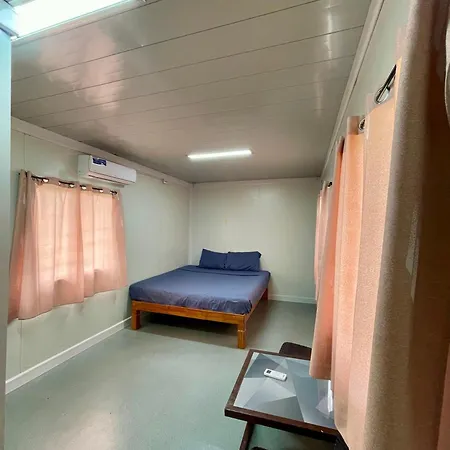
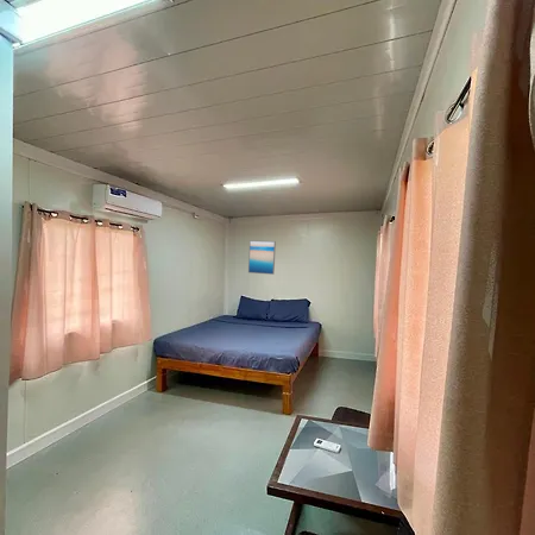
+ wall art [247,239,277,276]
